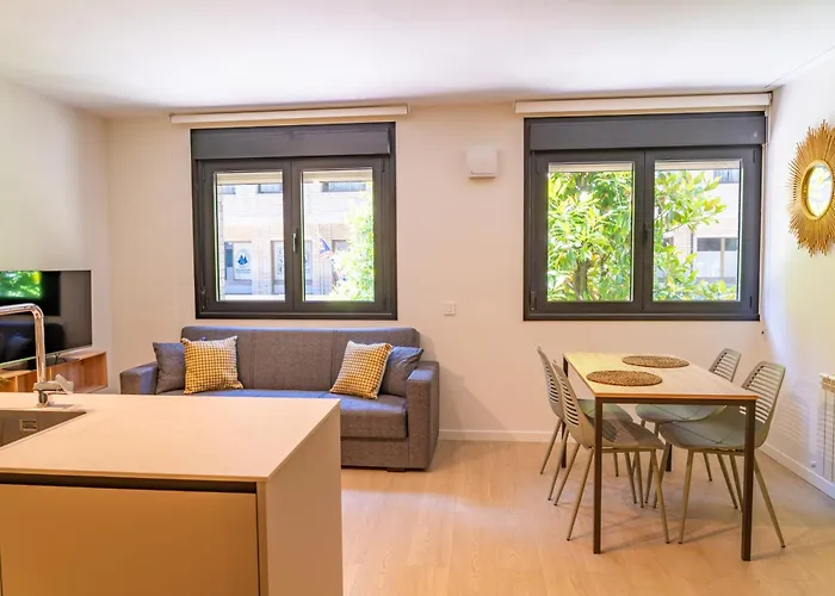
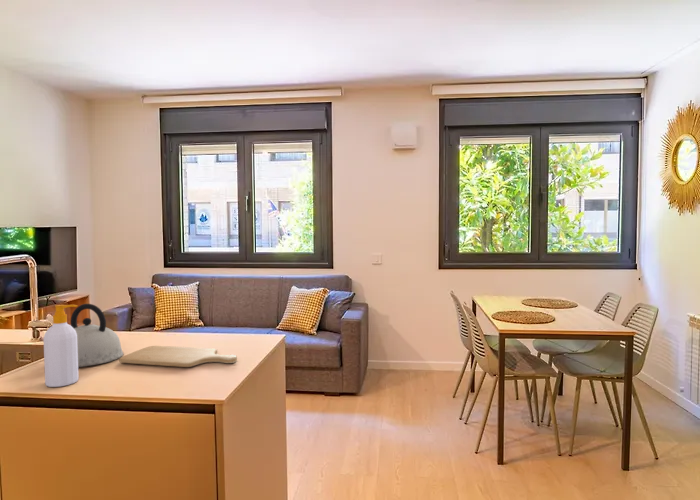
+ kettle [70,303,124,368]
+ chopping board [118,345,238,368]
+ soap bottle [43,304,80,388]
